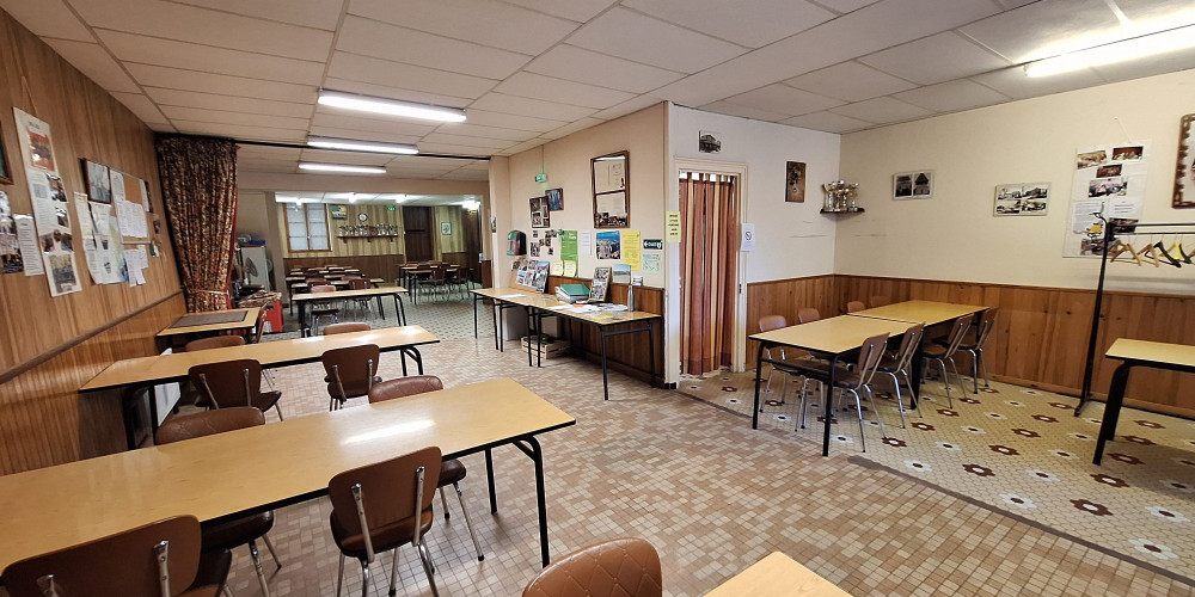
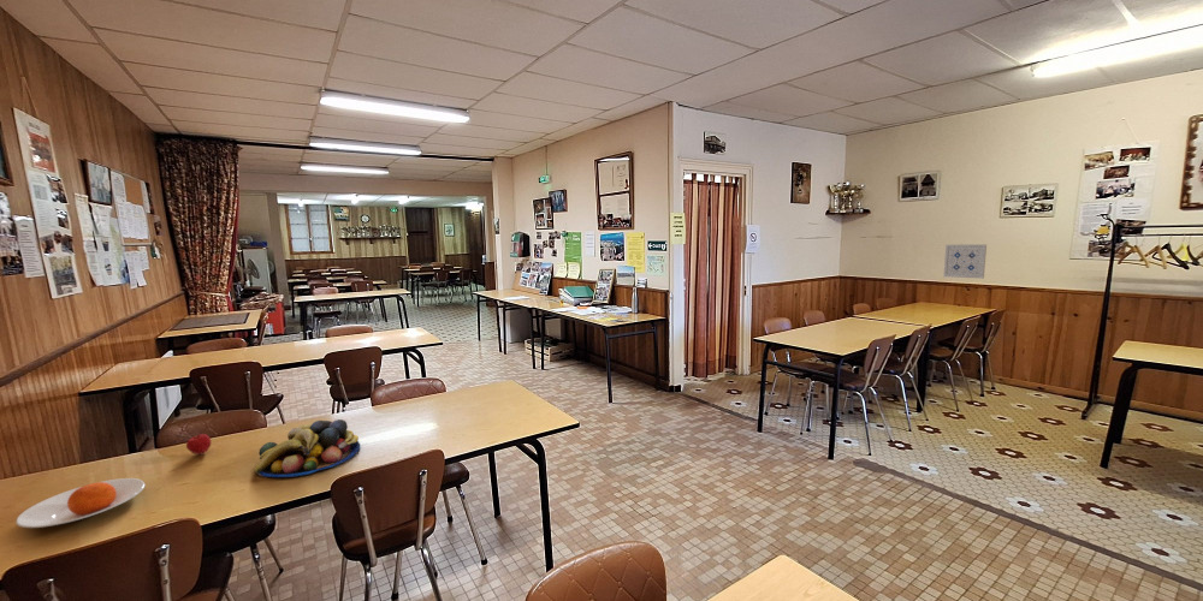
+ plate [14,477,147,529]
+ fruit bowl [254,418,361,478]
+ apple [185,433,212,456]
+ wall art [942,243,988,280]
